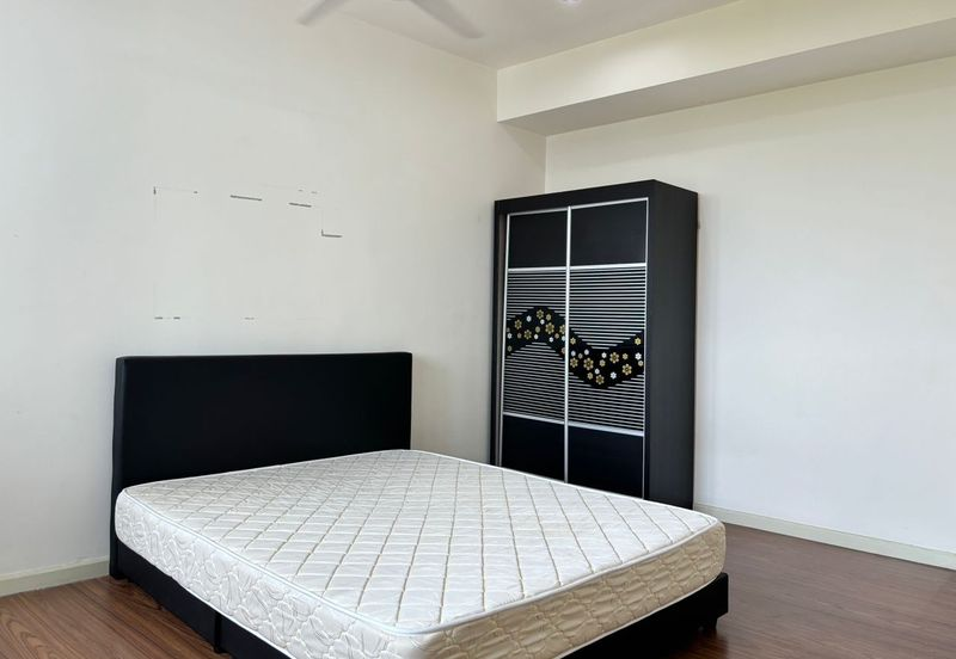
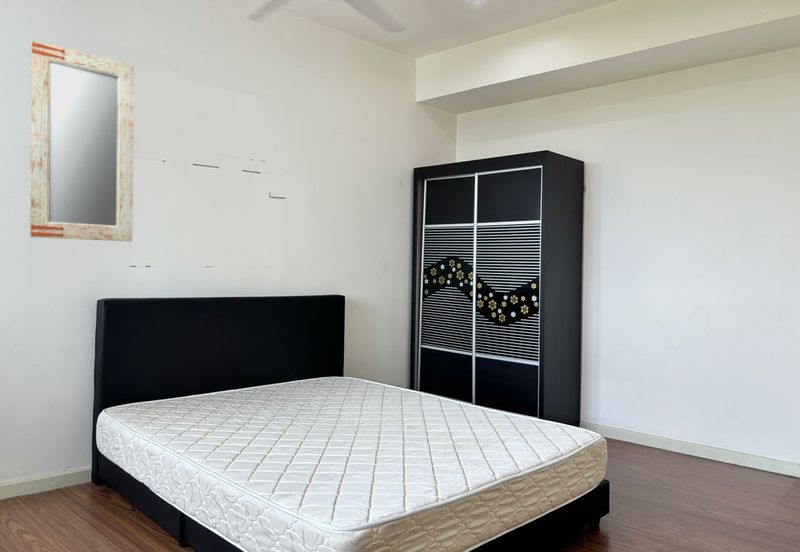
+ home mirror [28,39,135,242]
